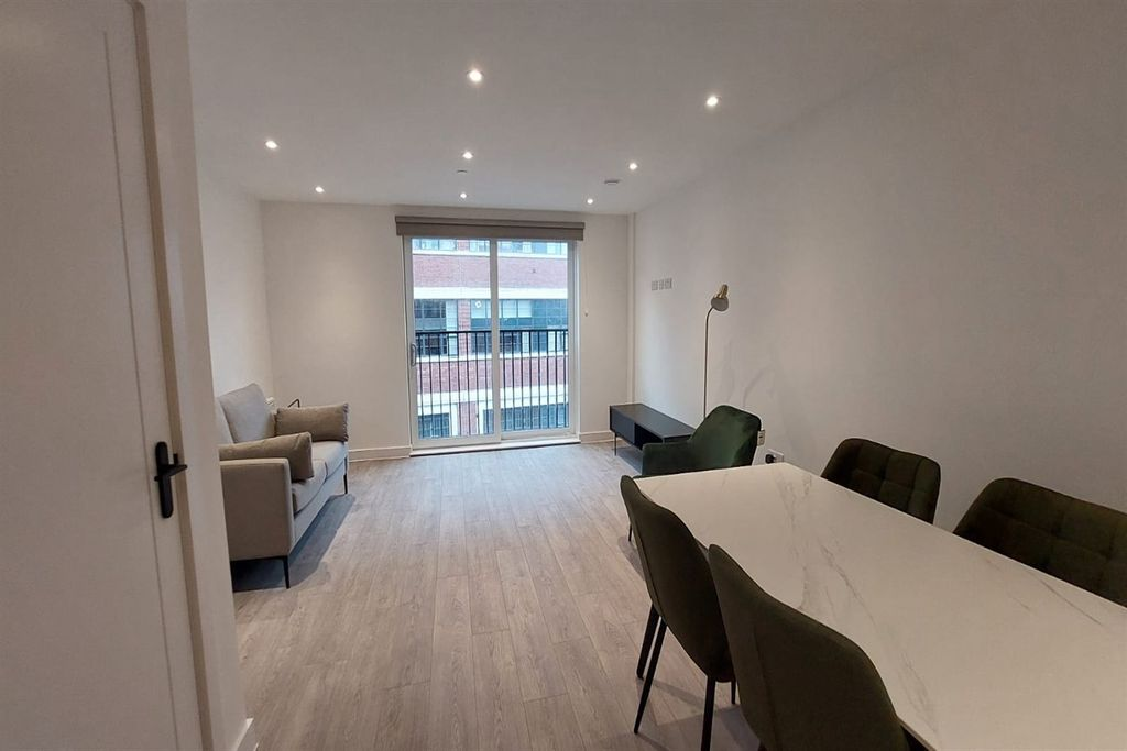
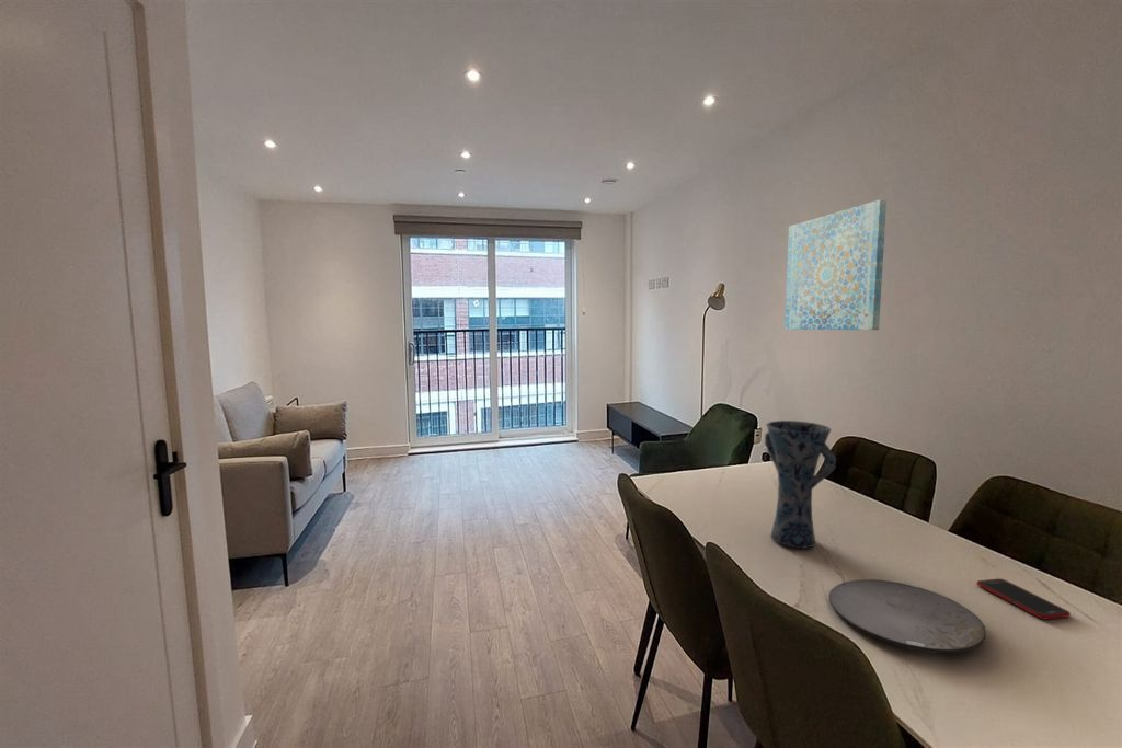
+ vase [764,419,837,550]
+ plate [828,578,987,654]
+ cell phone [976,577,1072,621]
+ wall art [783,198,888,331]
